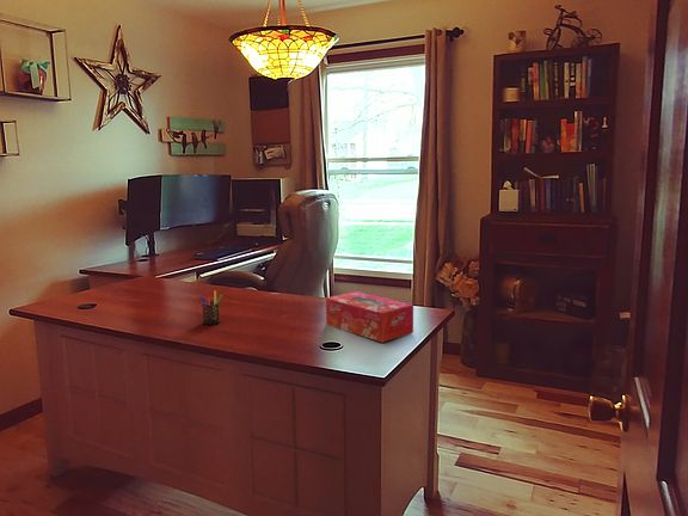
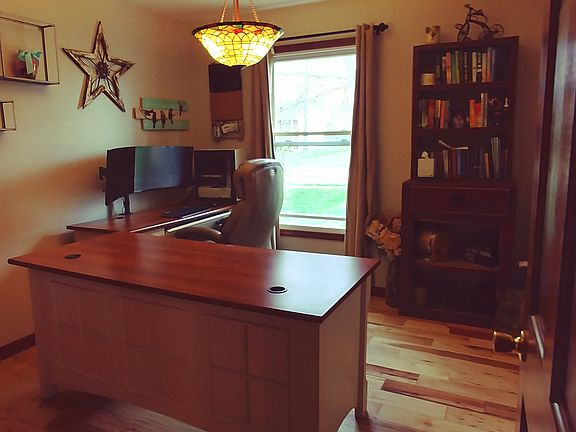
- pen holder [197,289,223,326]
- tissue box [325,290,414,343]
